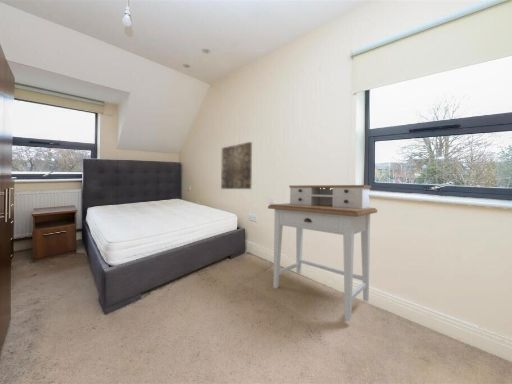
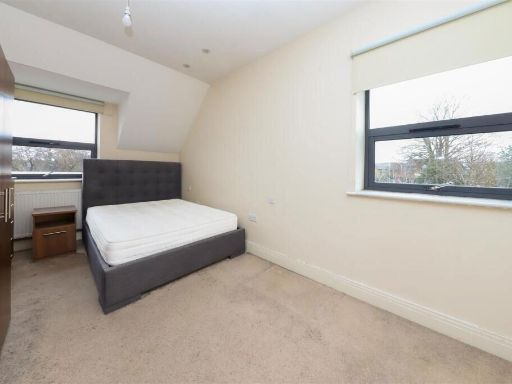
- wall art [220,141,253,190]
- desk [267,184,378,322]
